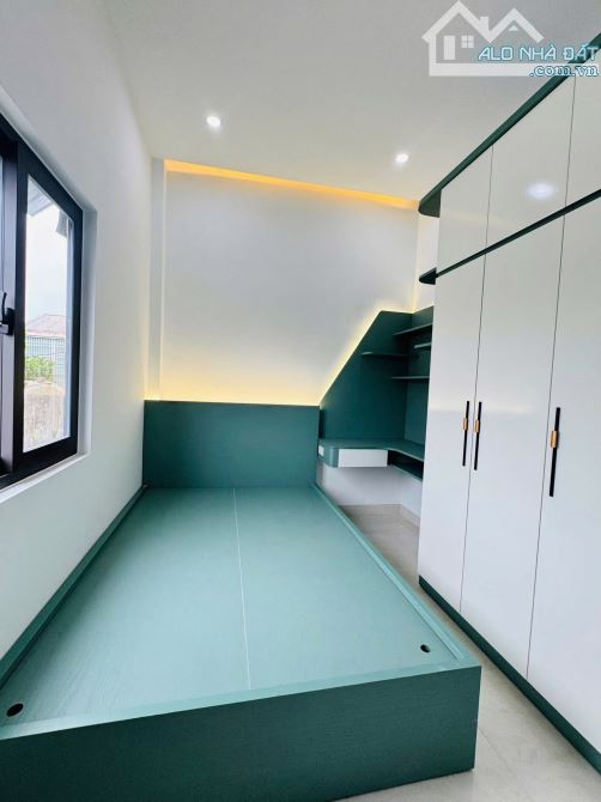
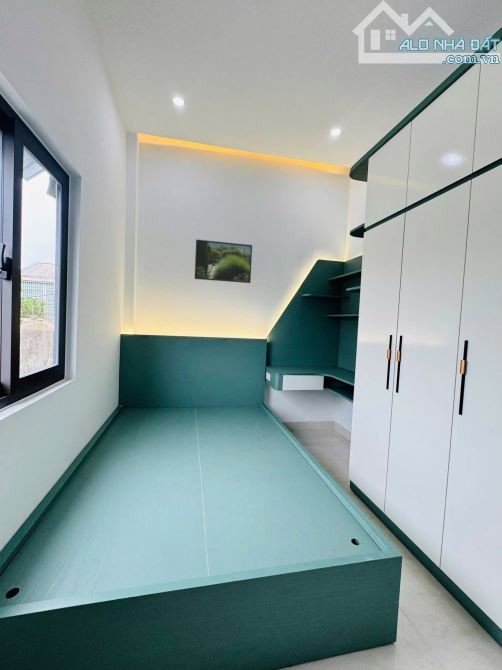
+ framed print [194,238,253,284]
